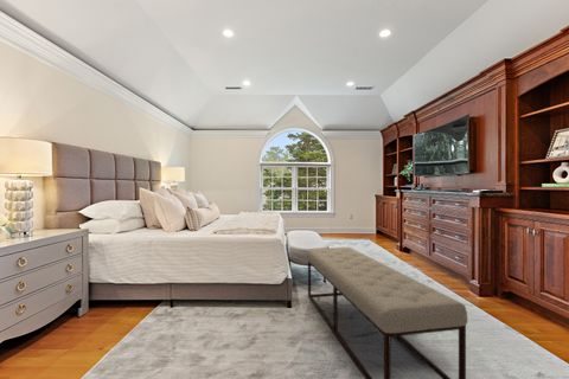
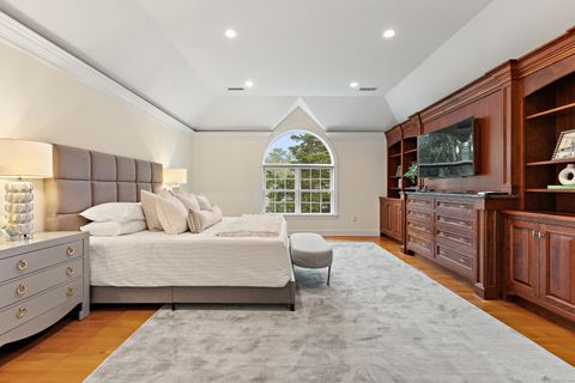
- bench [306,246,469,379]
